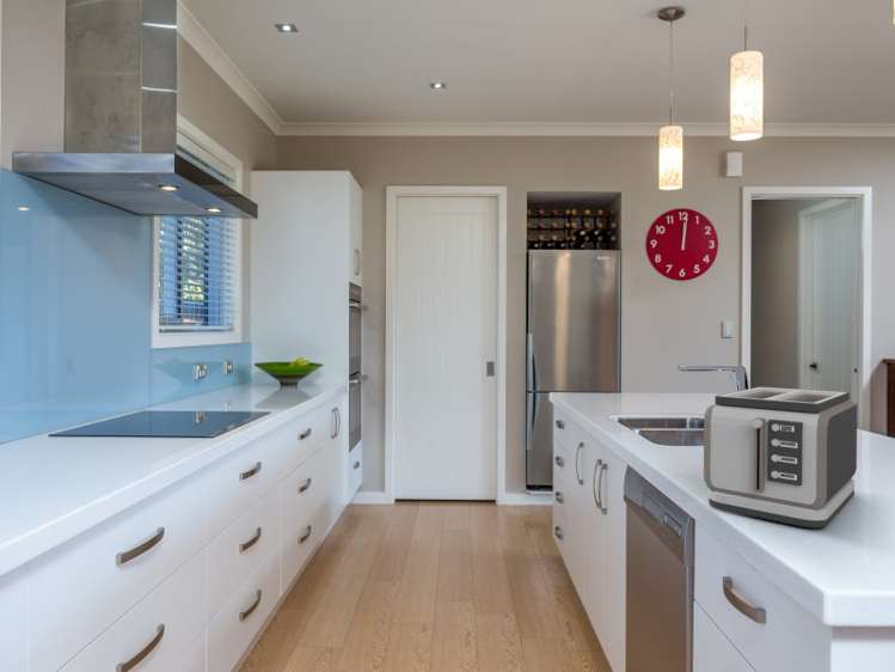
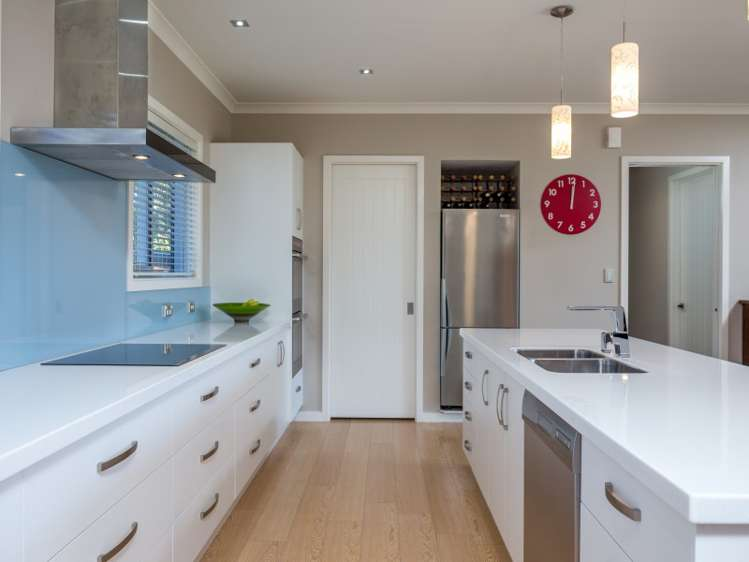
- toaster [703,386,858,530]
